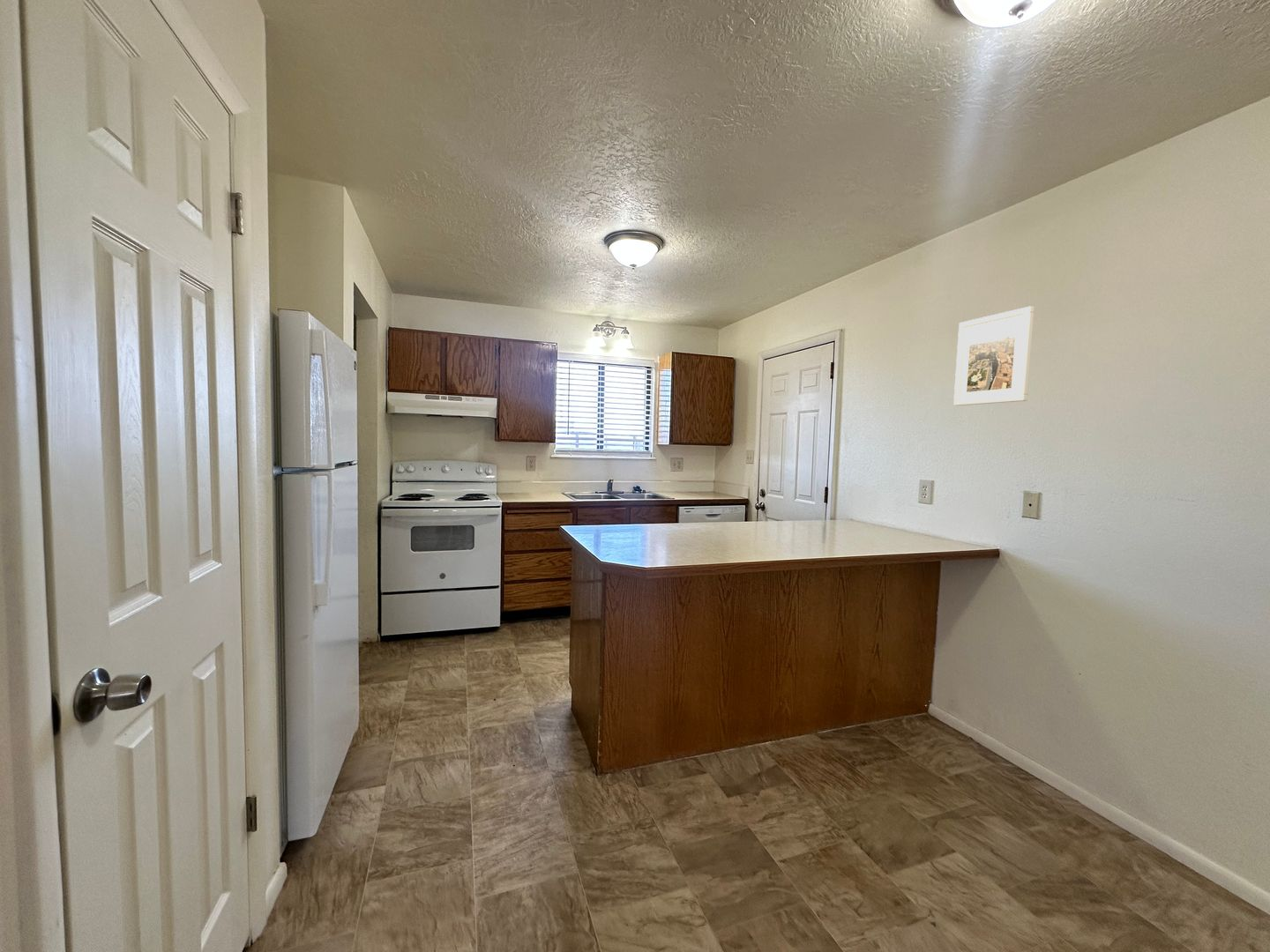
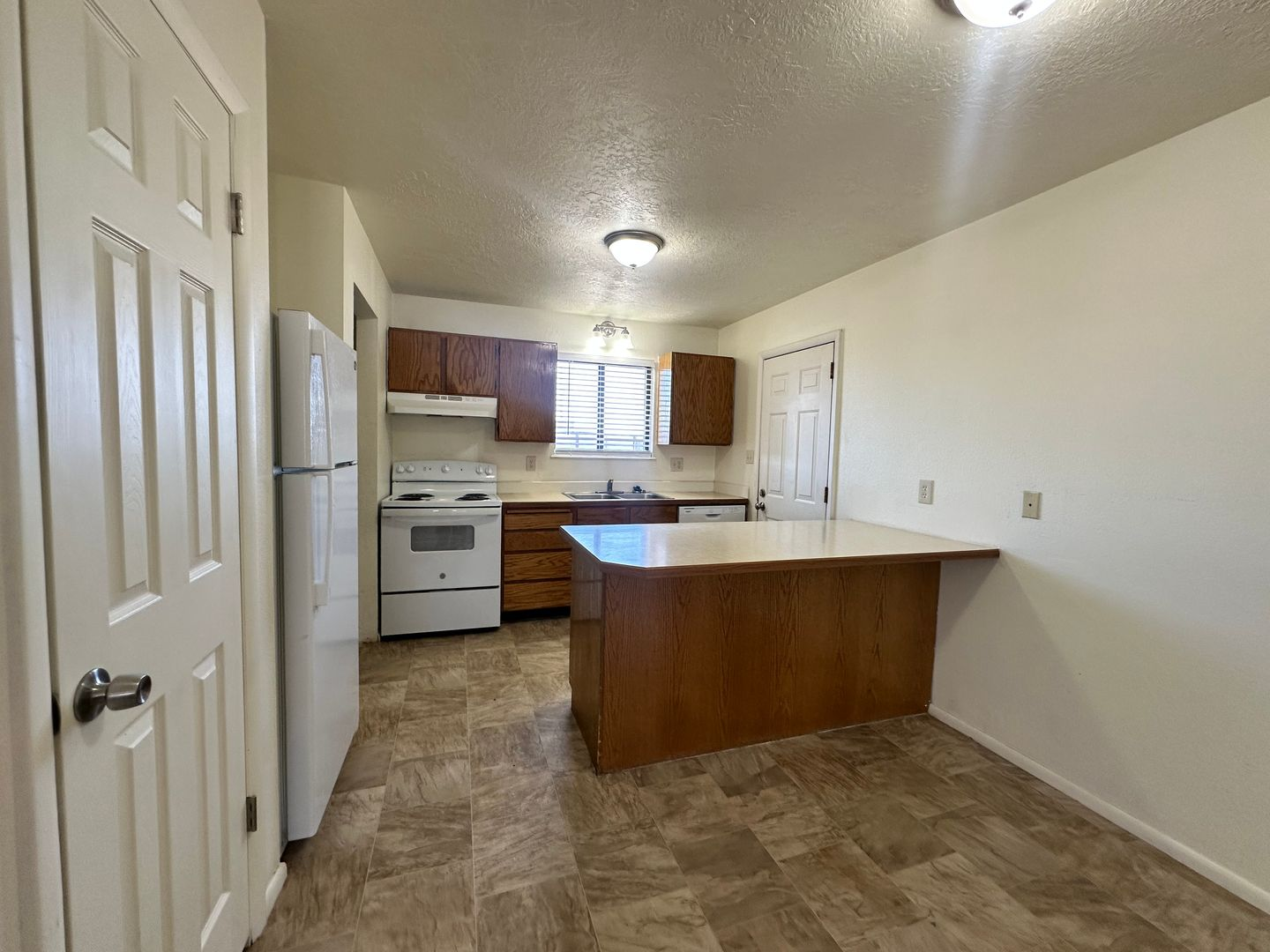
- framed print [953,305,1035,406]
